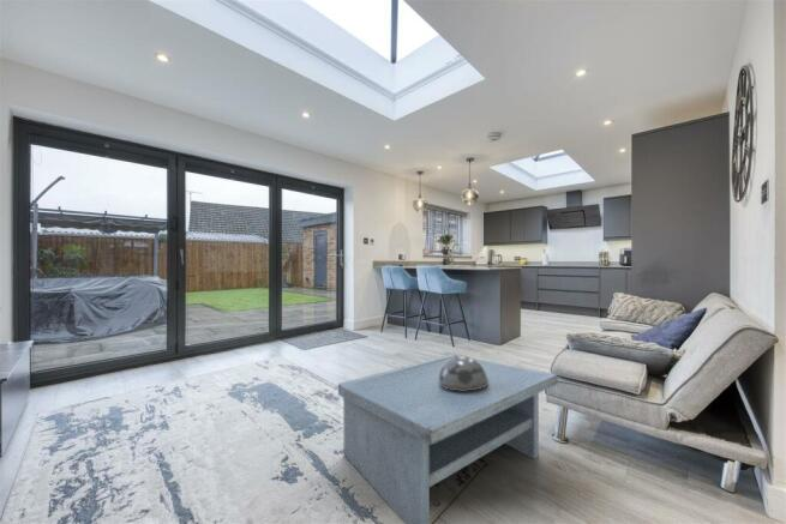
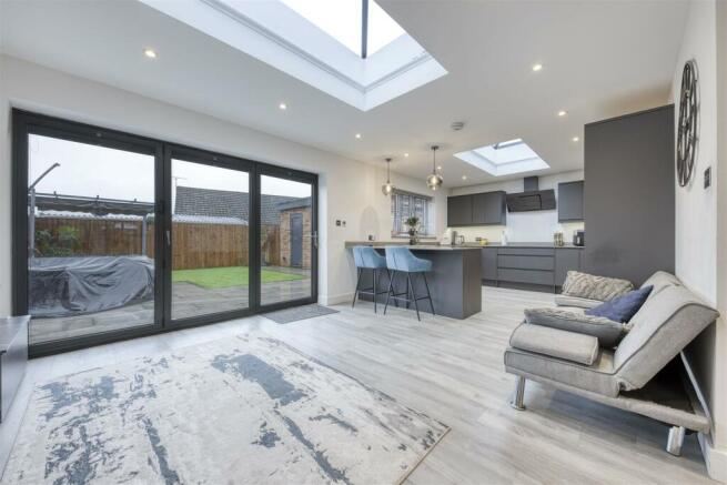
- coffee table [337,353,559,524]
- decorative bowl [439,355,488,391]
